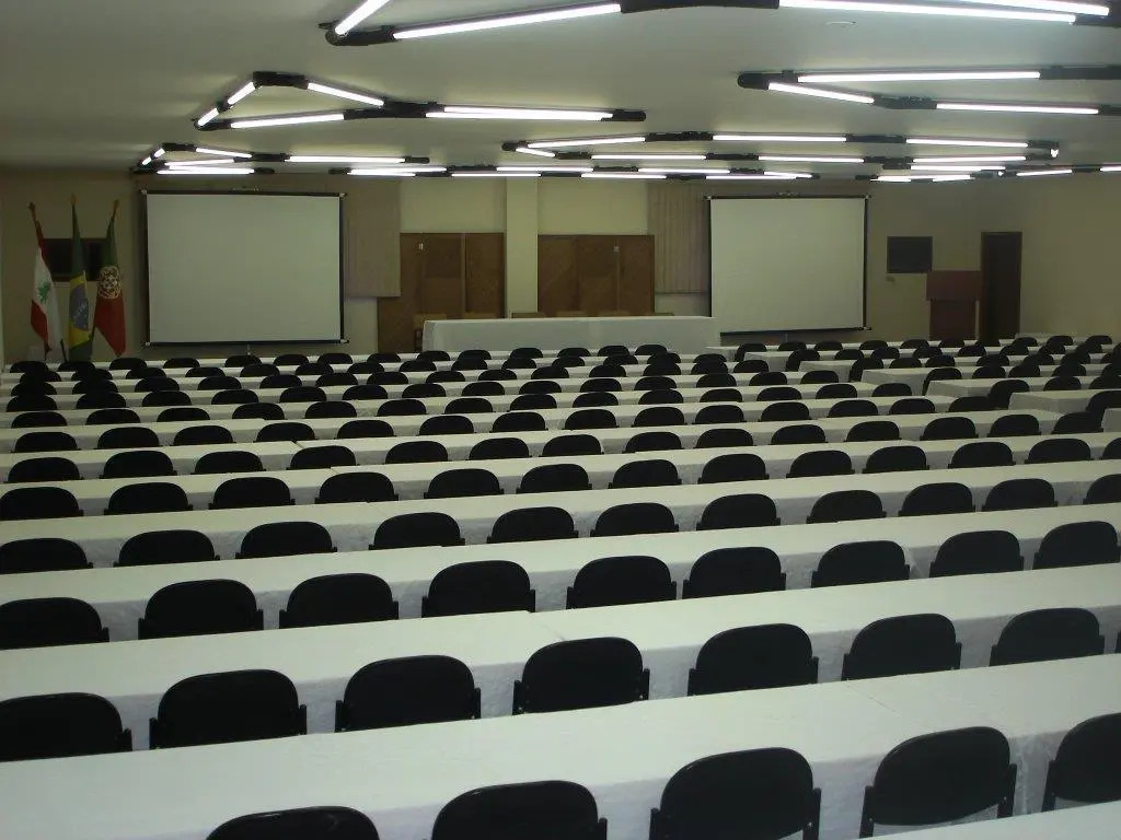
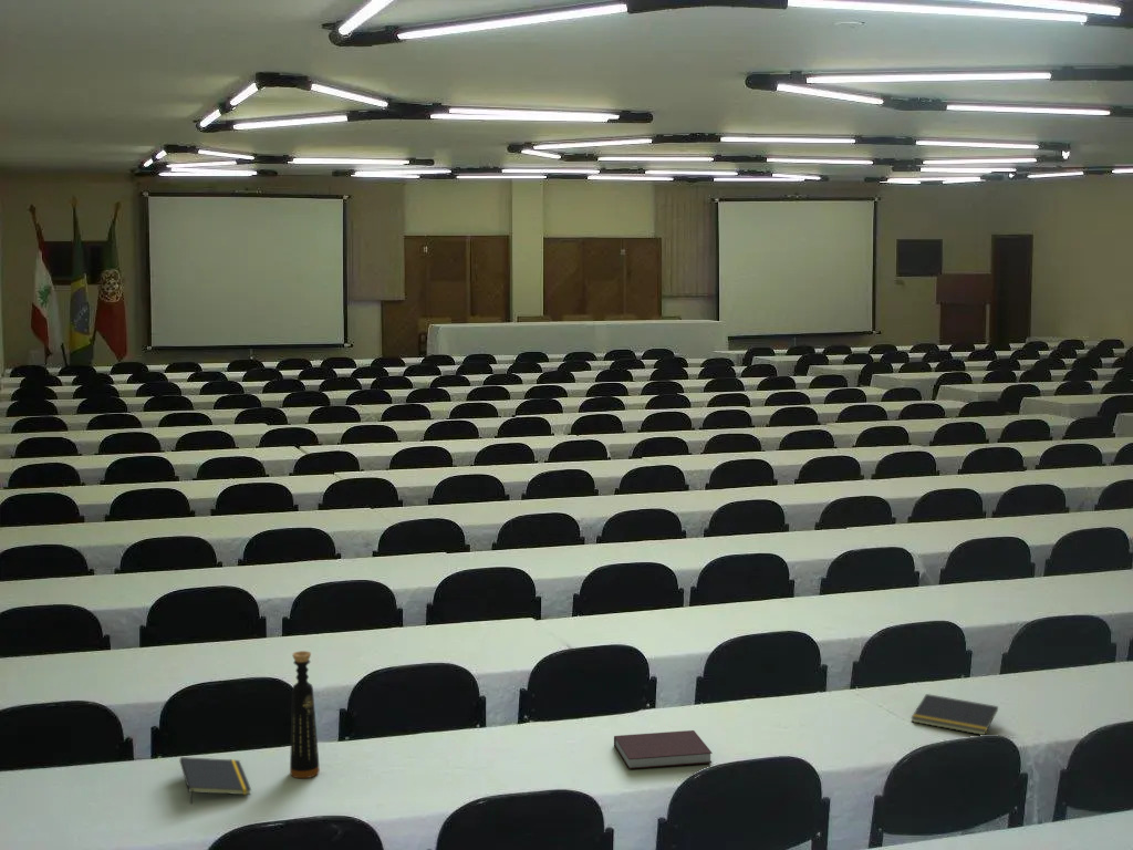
+ notepad [179,756,252,806]
+ notepad [909,693,999,736]
+ bottle [289,650,321,779]
+ notebook [613,729,714,770]
